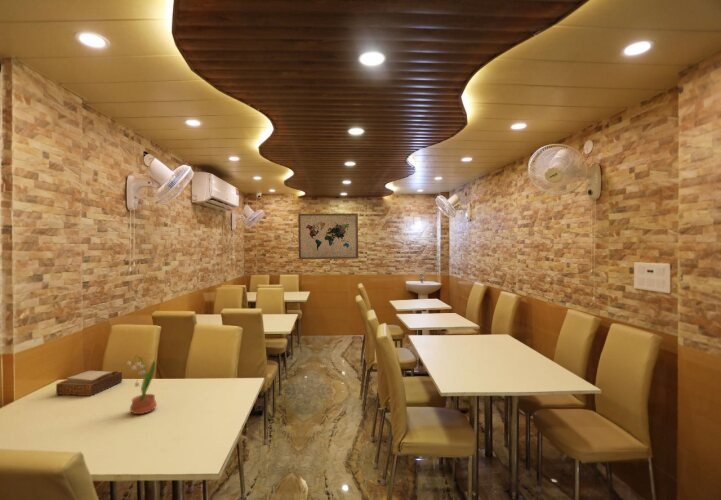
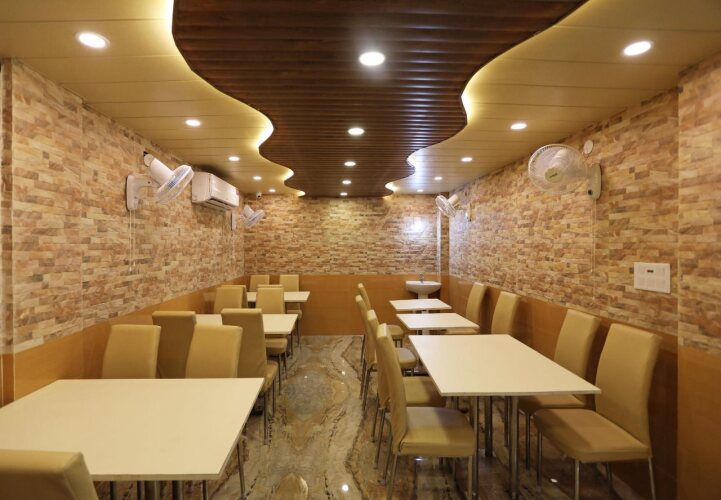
- napkin holder [55,370,123,397]
- wall art [297,212,359,260]
- potted flower [126,353,158,415]
